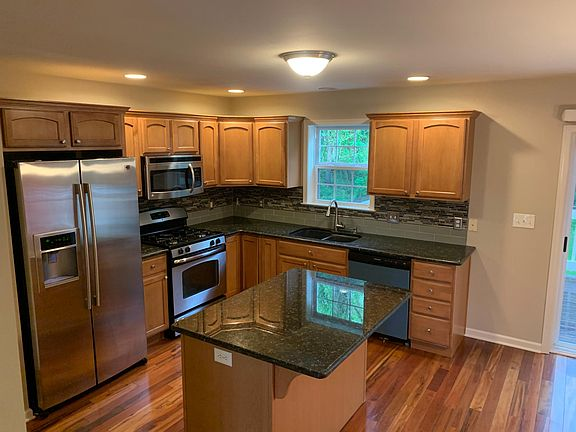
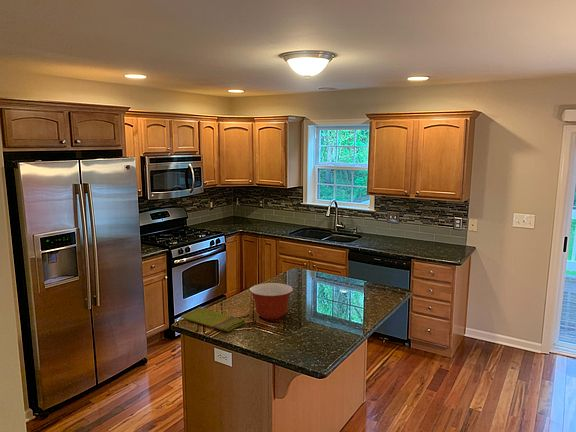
+ mixing bowl [249,282,294,321]
+ dish towel [180,306,246,332]
